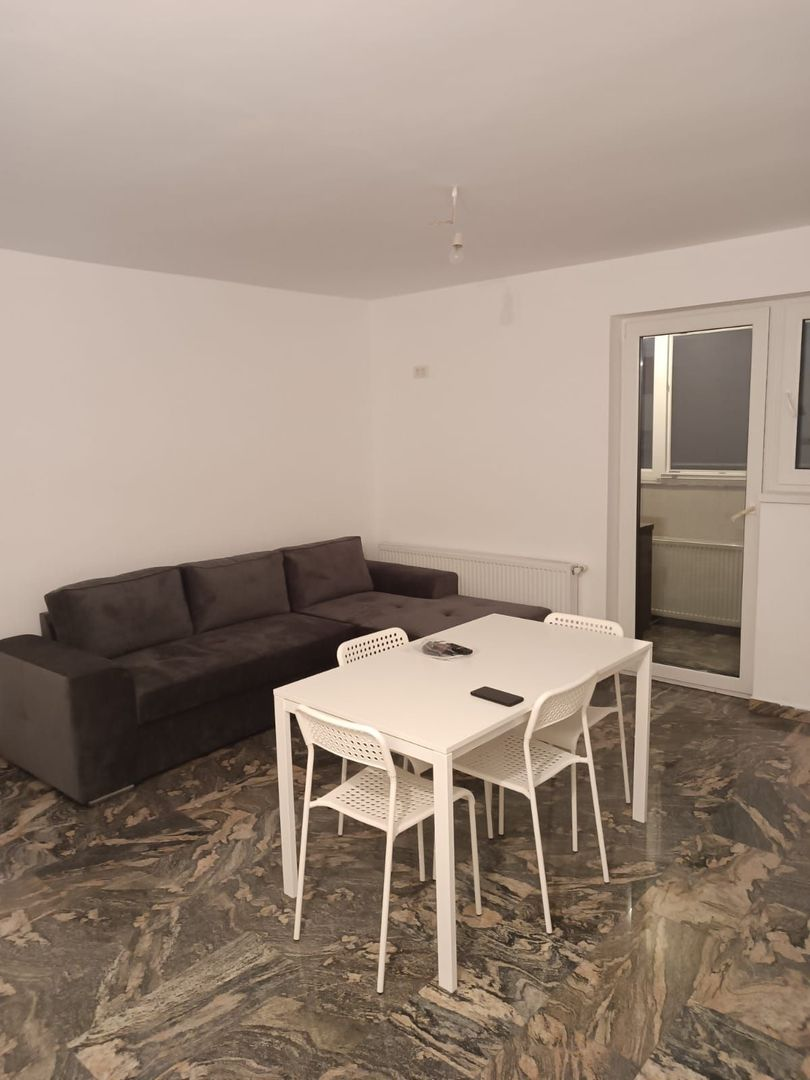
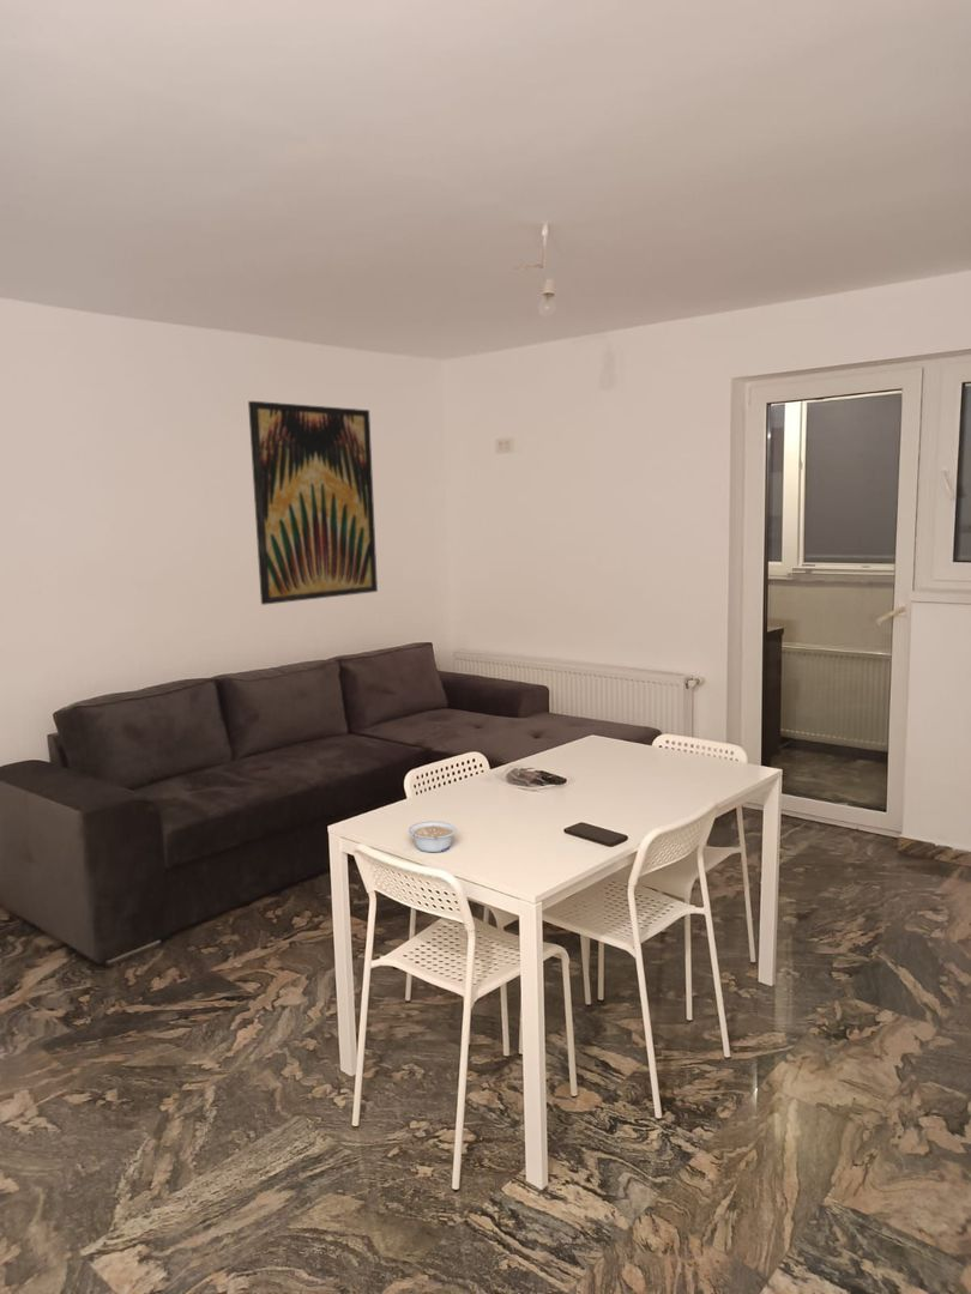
+ wall art [247,400,379,606]
+ legume [408,820,458,853]
